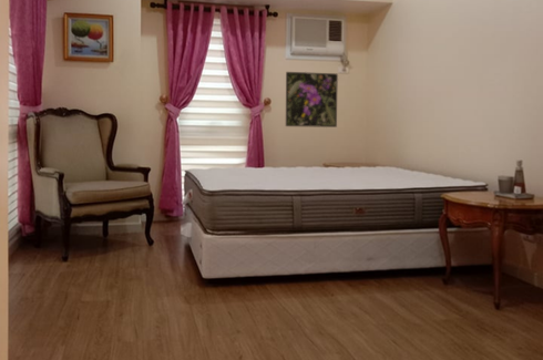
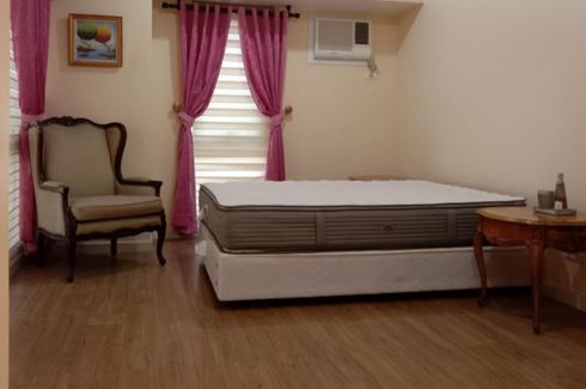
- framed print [285,71,339,128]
